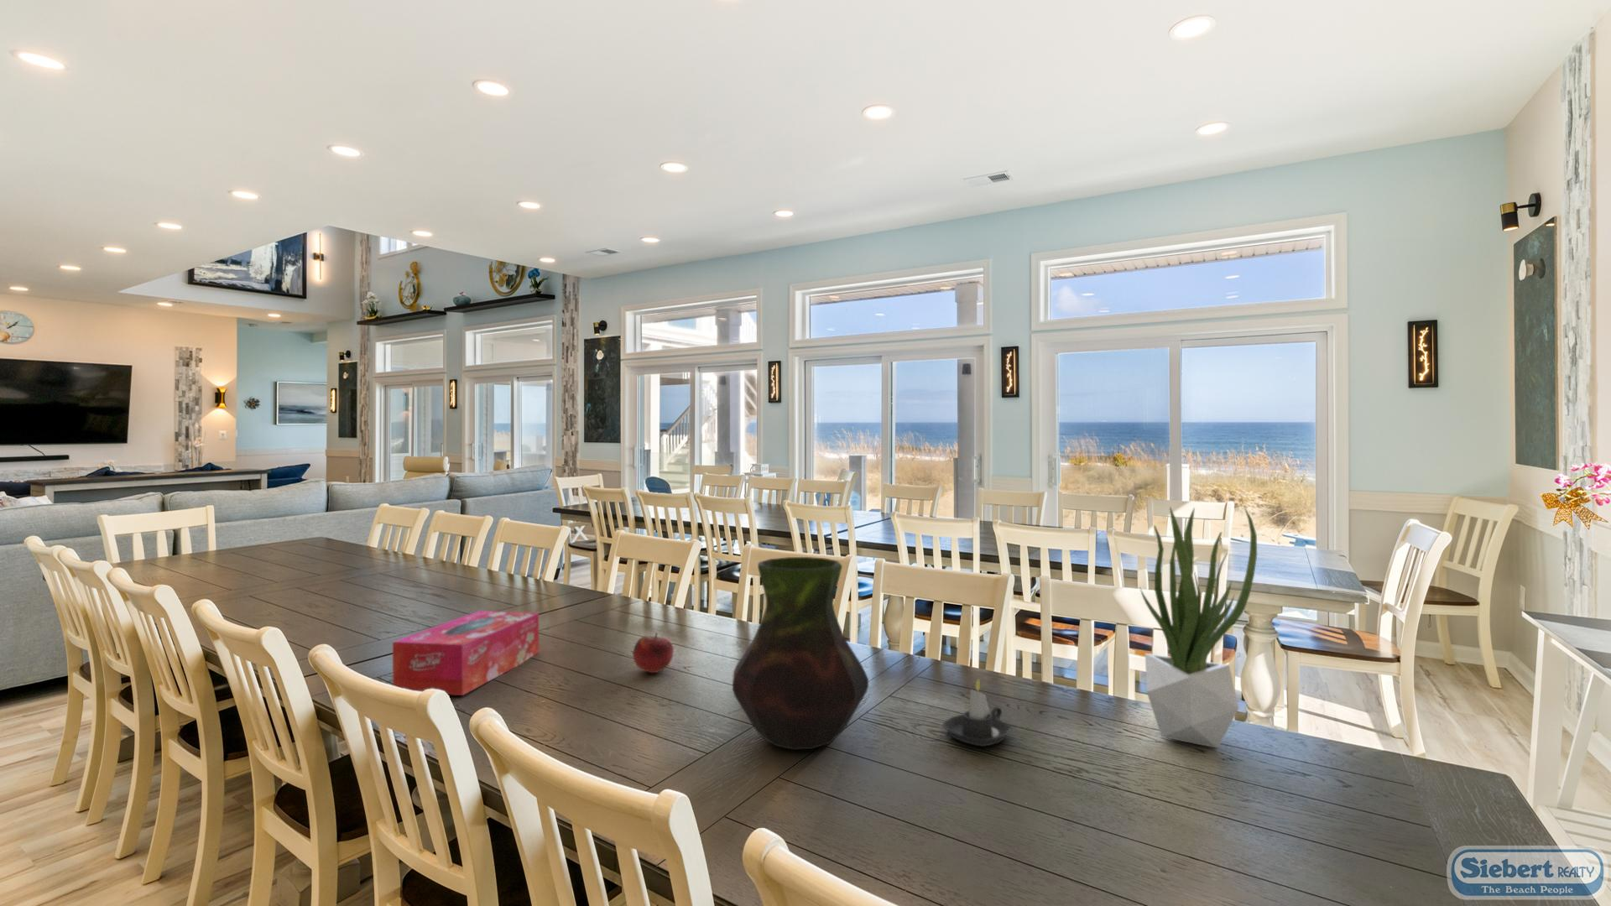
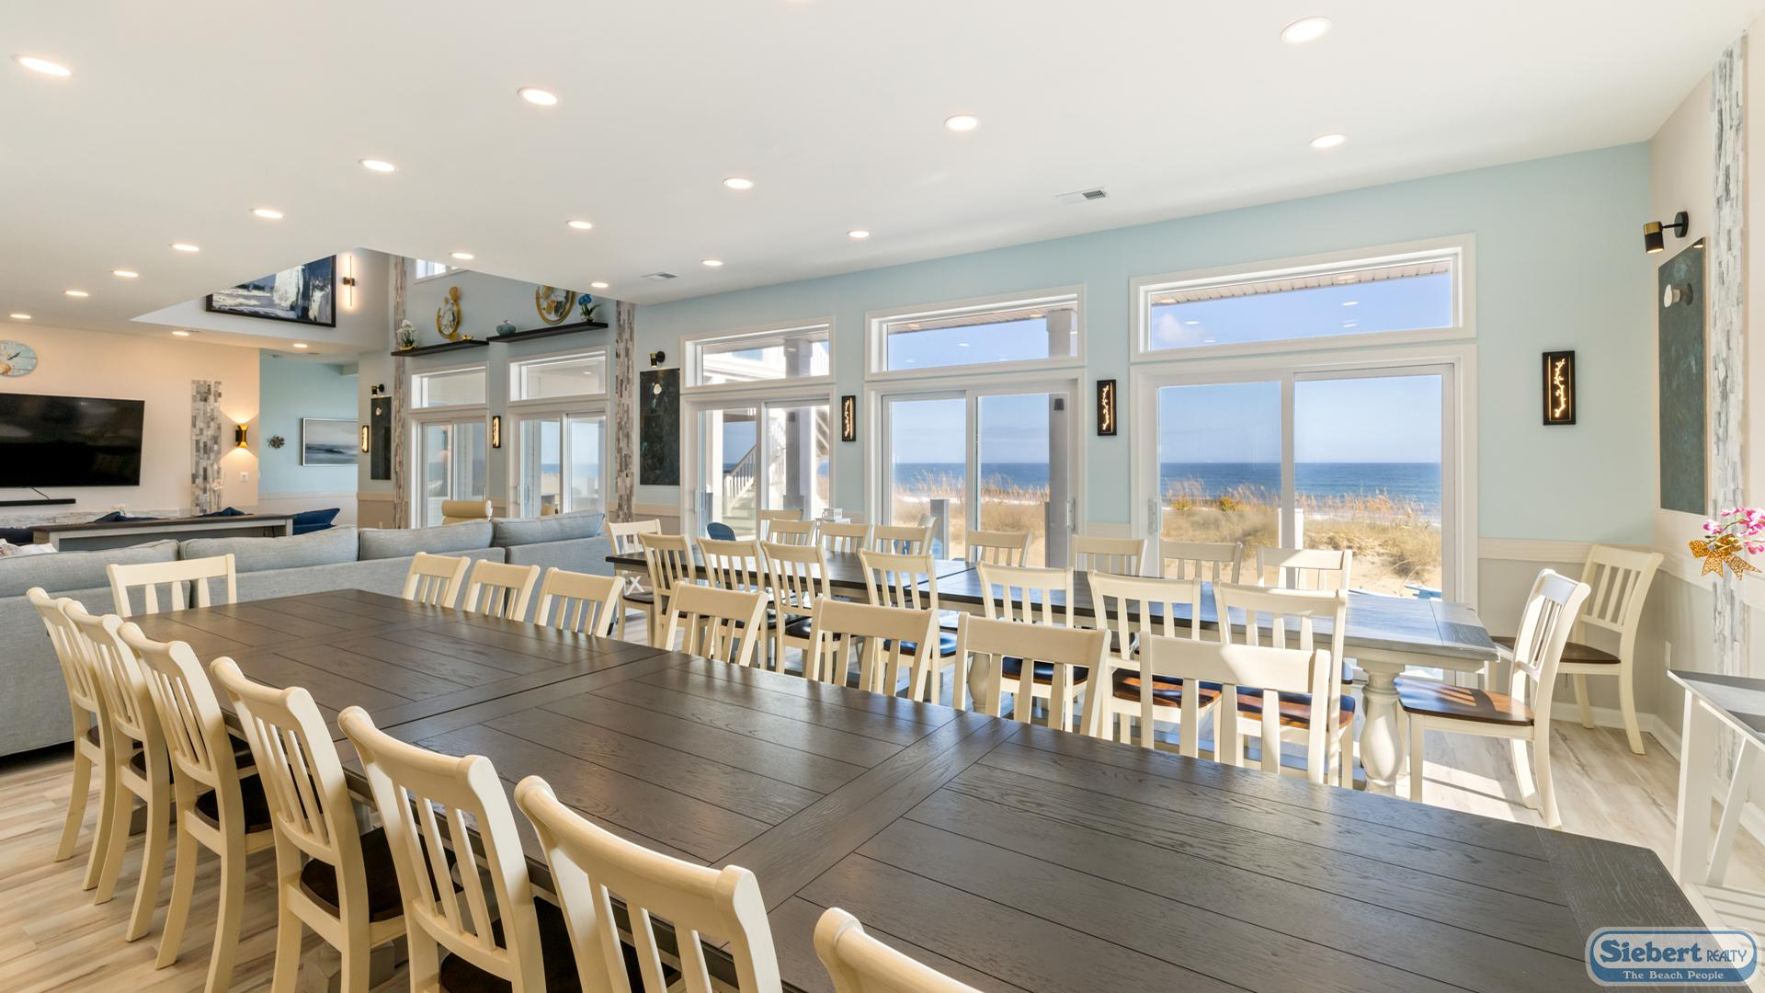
- candle [942,677,1014,748]
- fruit [632,632,675,674]
- tissue box [392,610,540,696]
- vase [731,556,870,751]
- potted plant [1139,506,1258,749]
